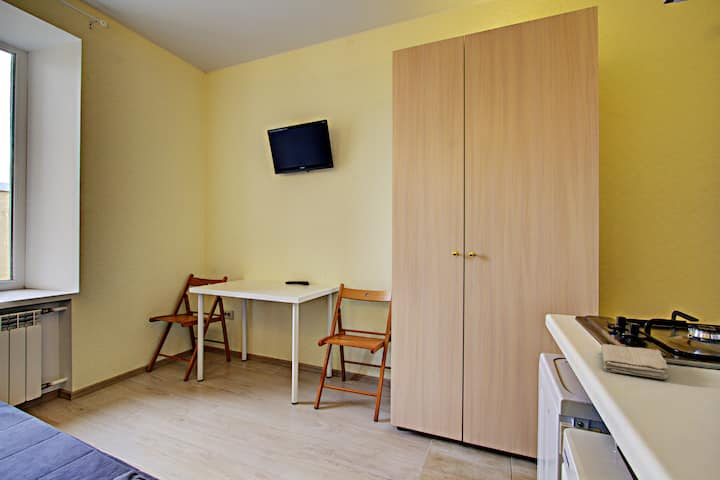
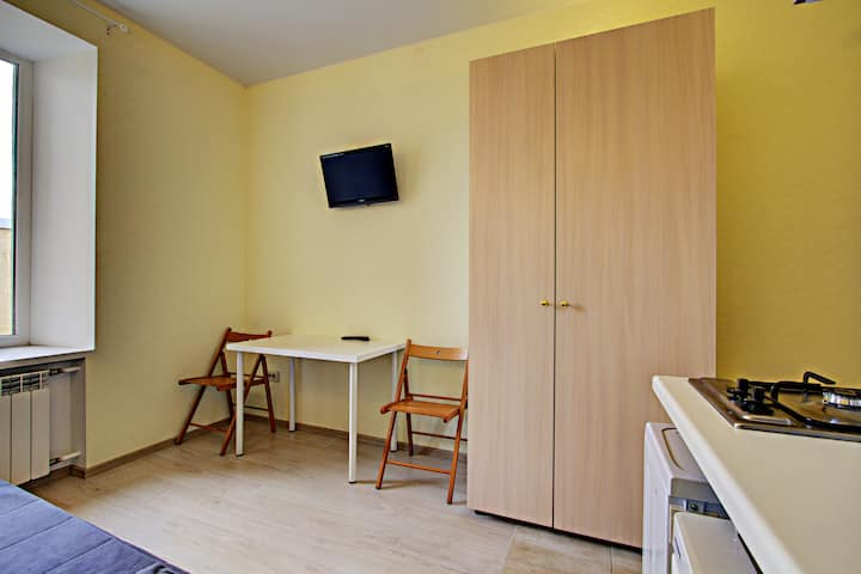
- washcloth [600,343,669,380]
